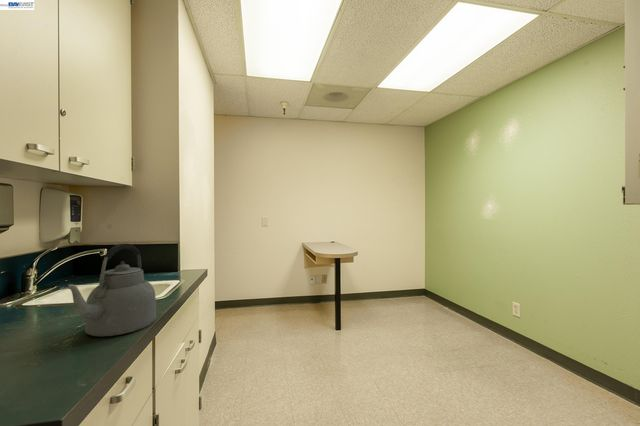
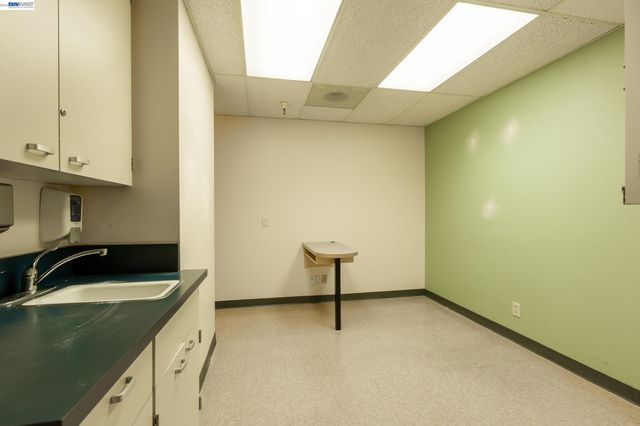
- kettle [59,243,157,338]
